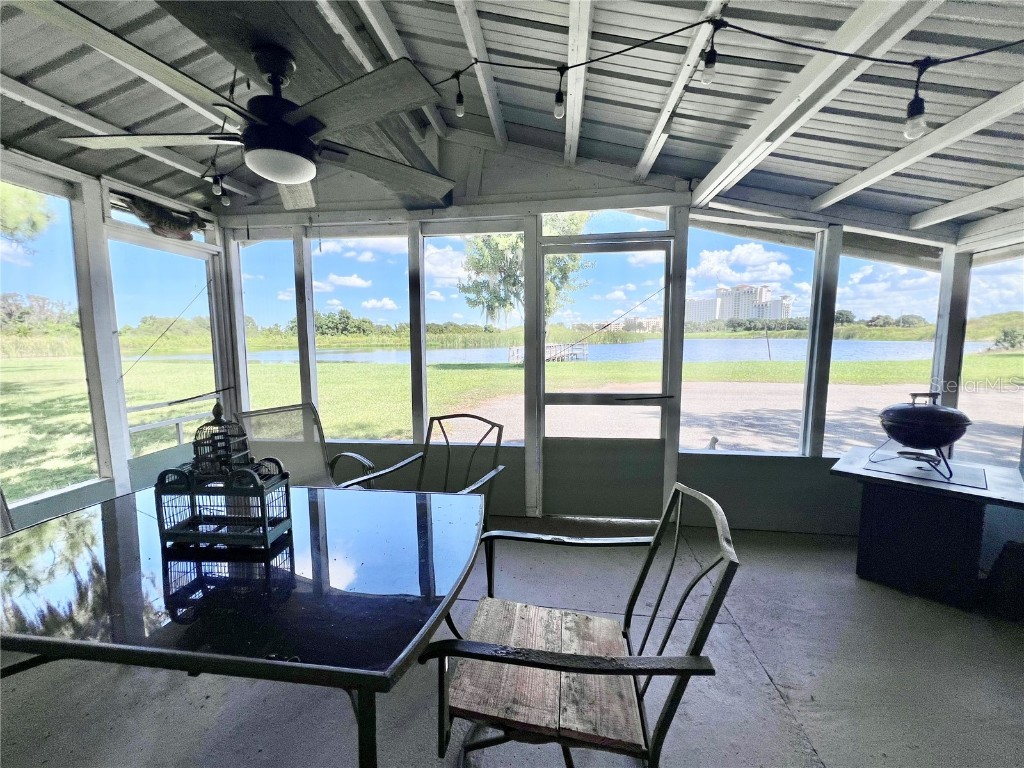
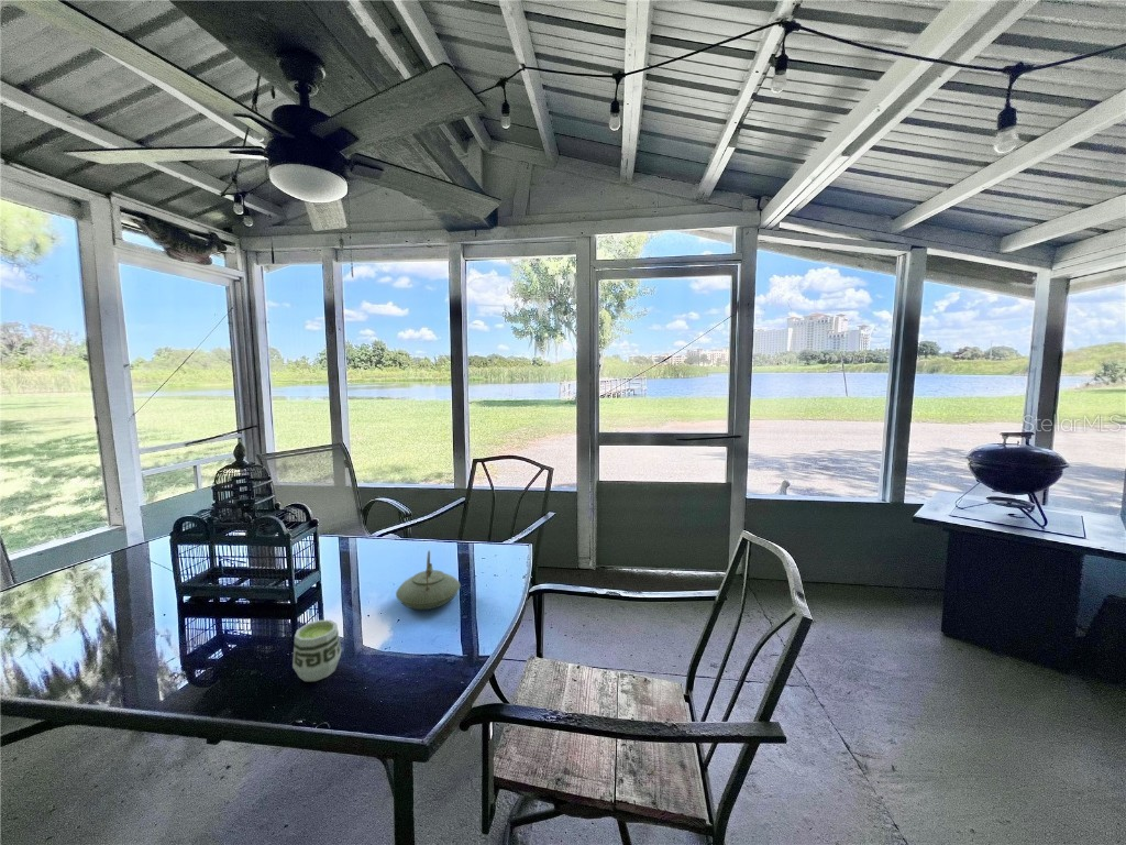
+ teapot [395,549,462,611]
+ cup [291,619,342,682]
